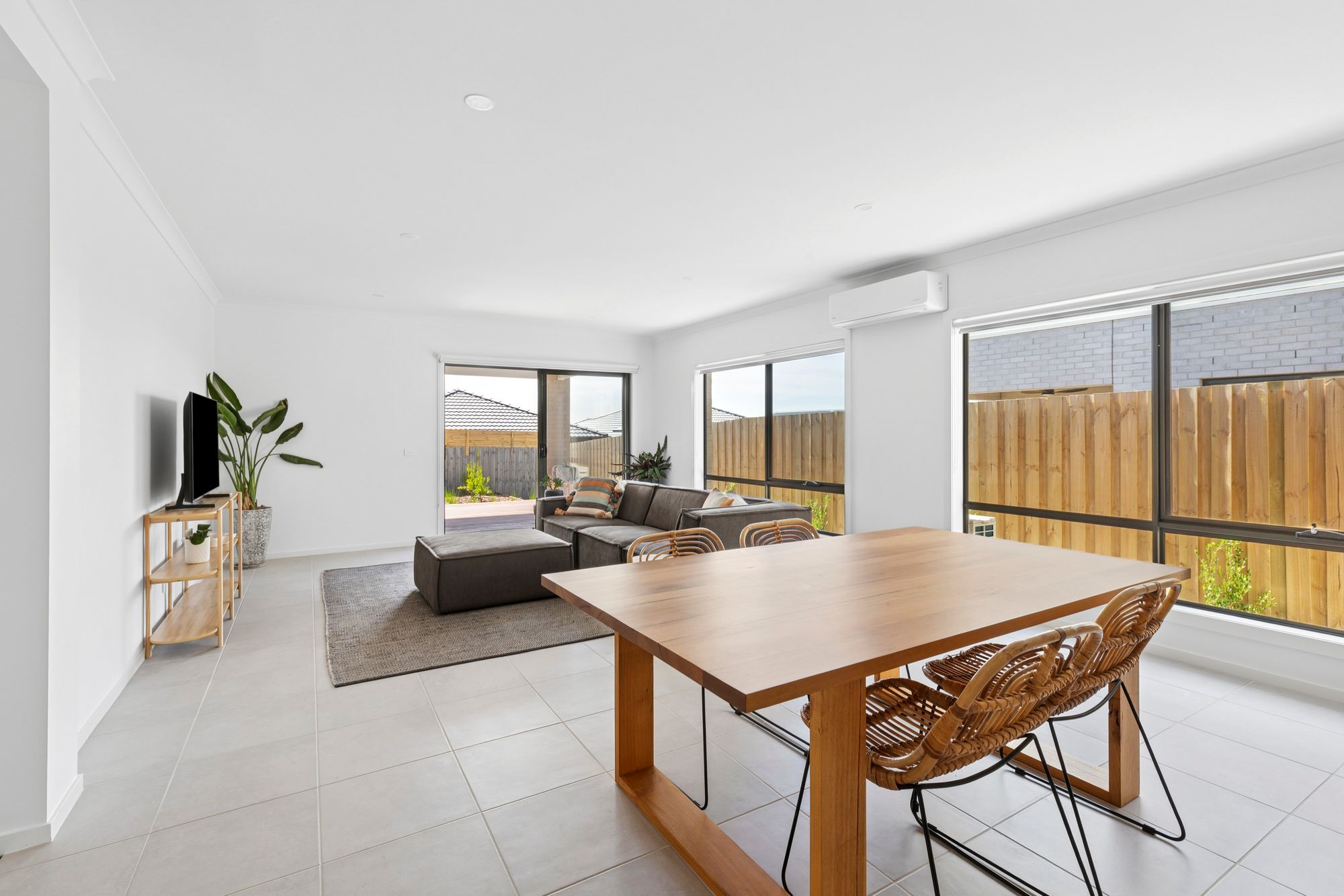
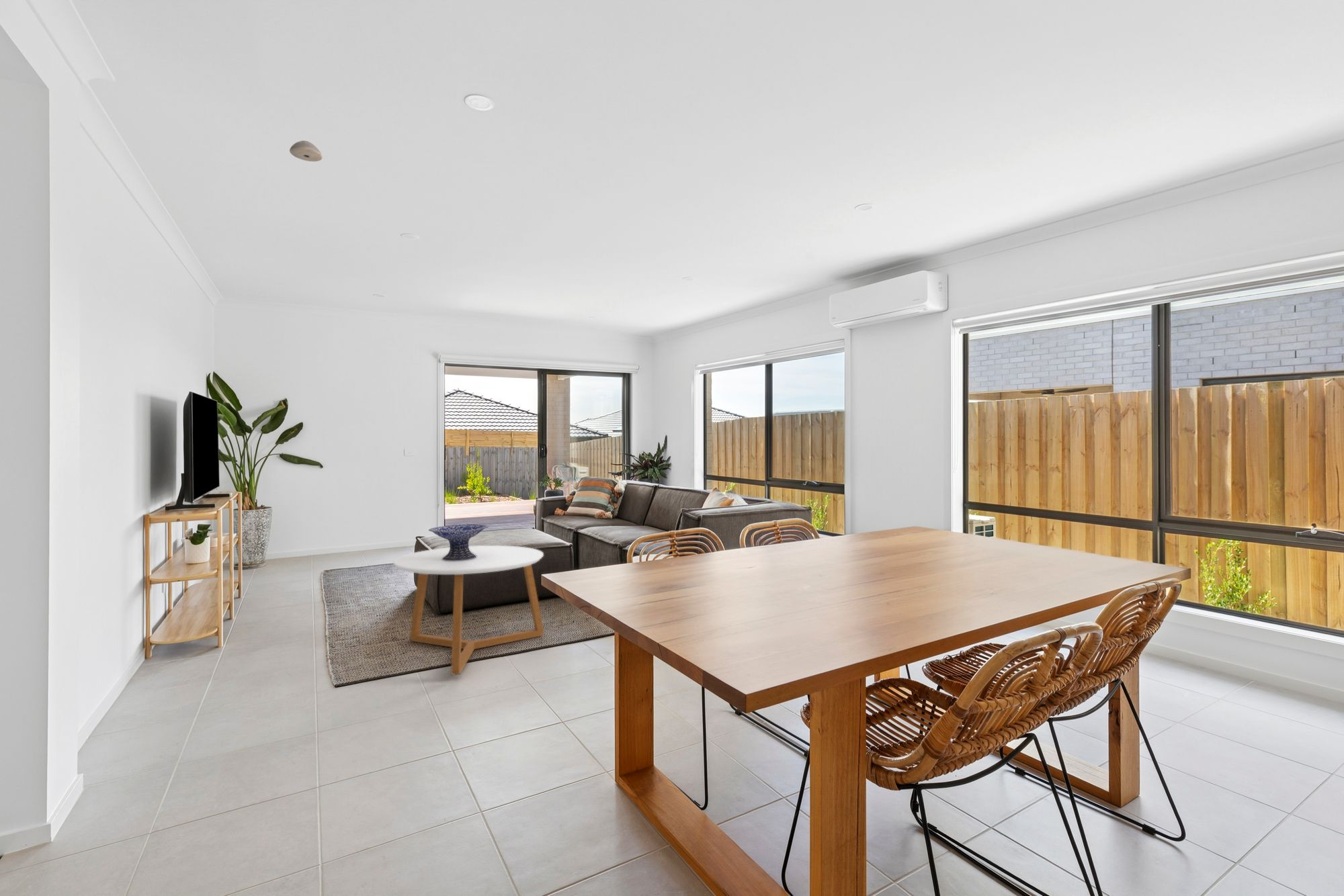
+ decorative bowl [428,523,489,561]
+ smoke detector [289,140,323,162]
+ coffee table [392,545,544,676]
